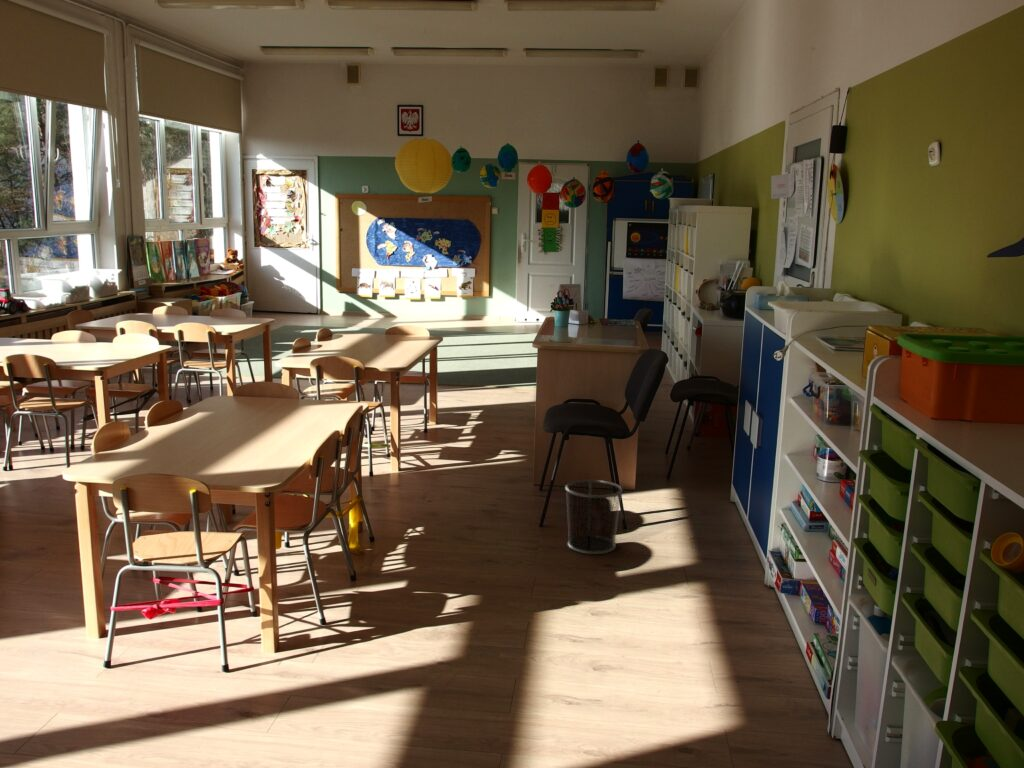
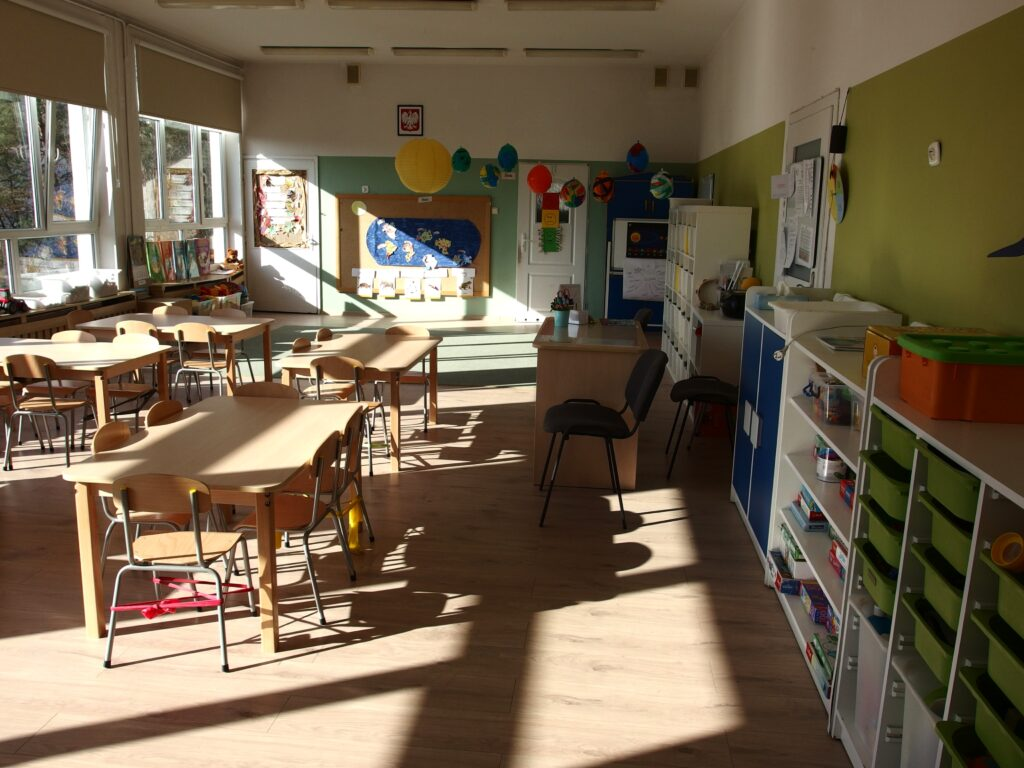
- waste bin [564,479,623,555]
